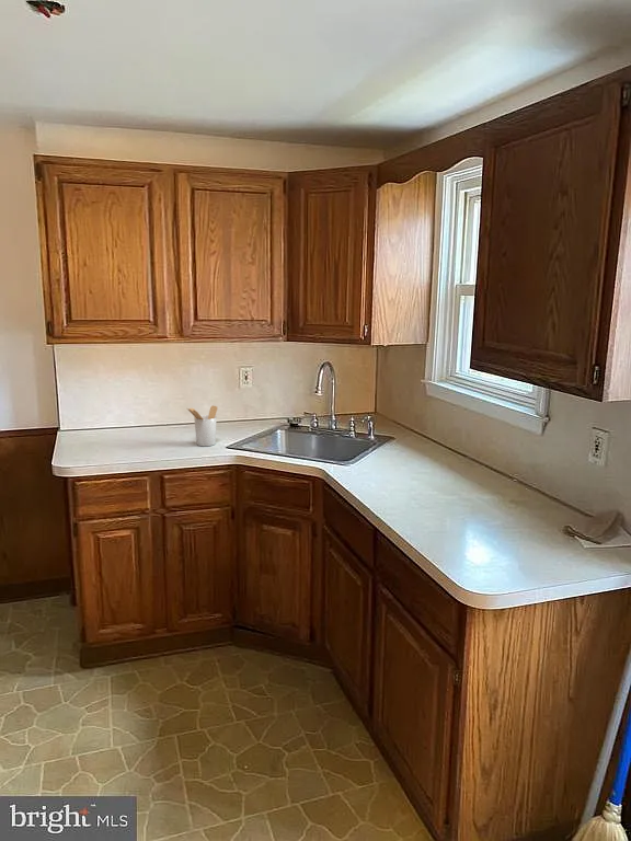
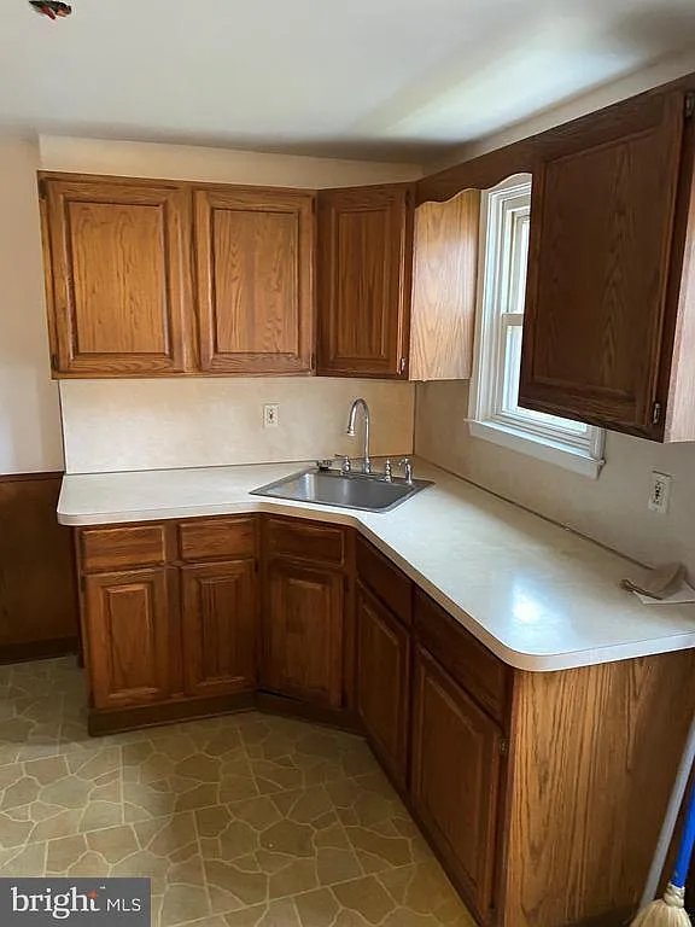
- utensil holder [186,404,218,447]
